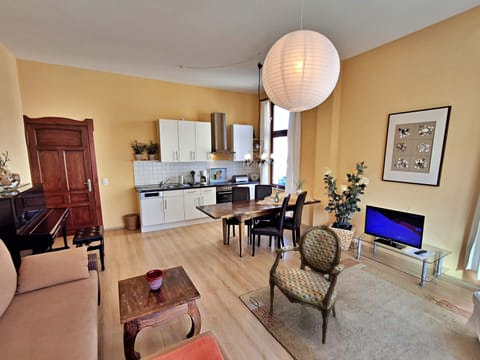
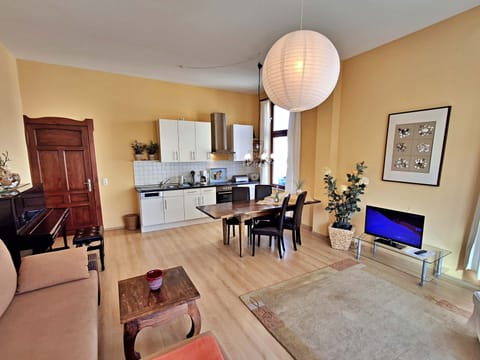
- armchair [268,224,345,345]
